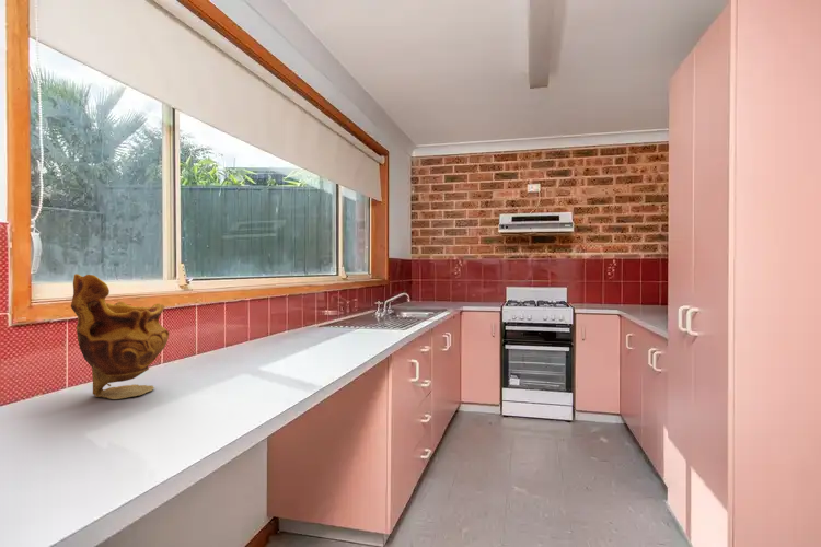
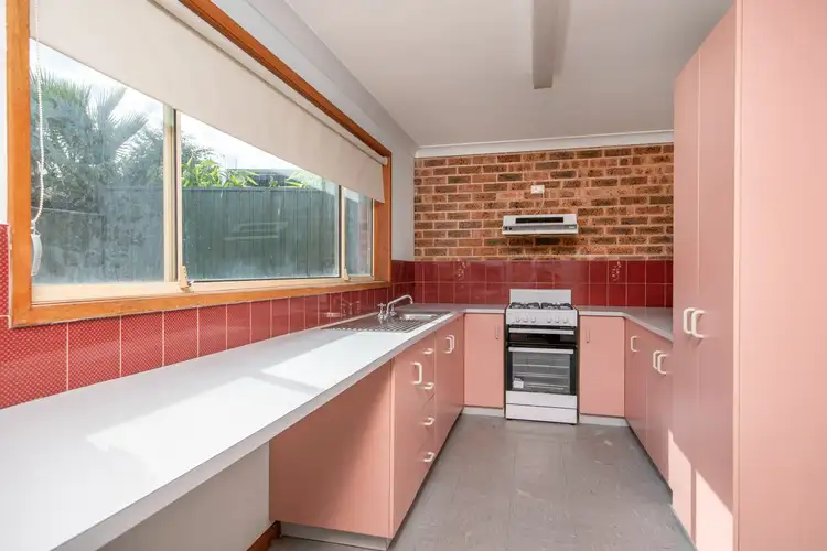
- vase [70,272,170,400]
